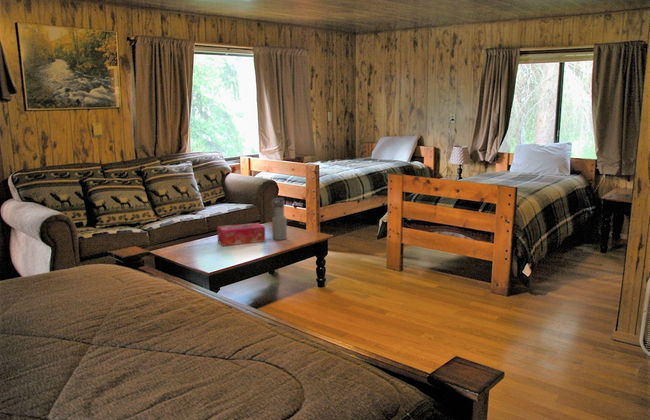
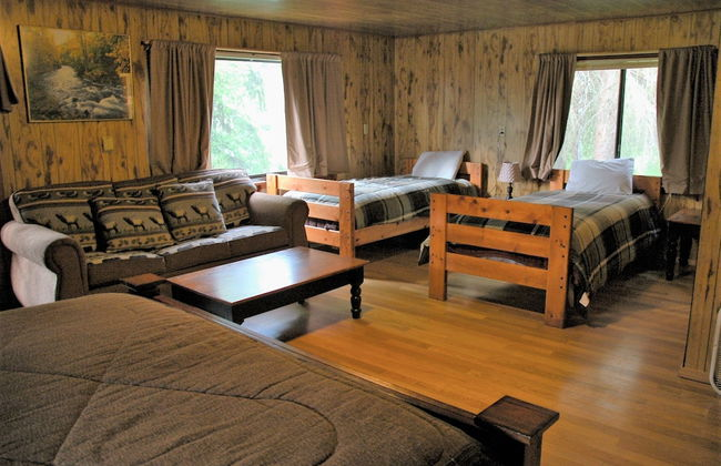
- tissue box [216,222,266,247]
- water bottle [270,197,288,241]
